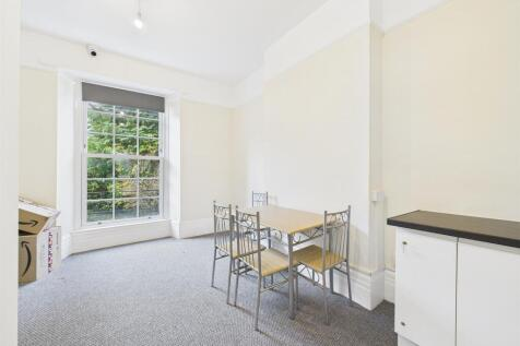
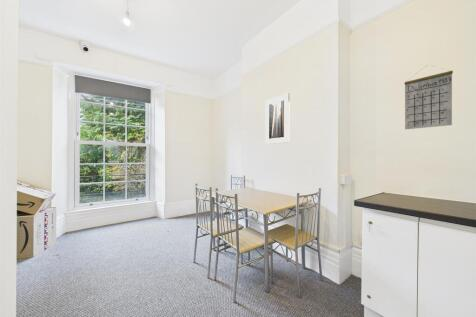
+ calendar [404,65,454,130]
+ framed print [264,92,290,145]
